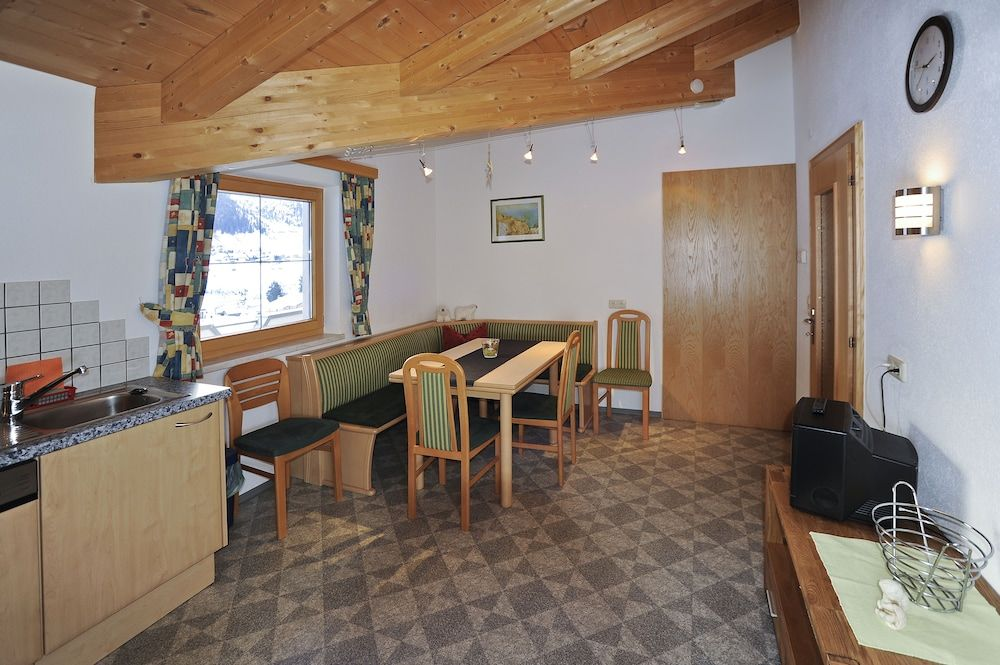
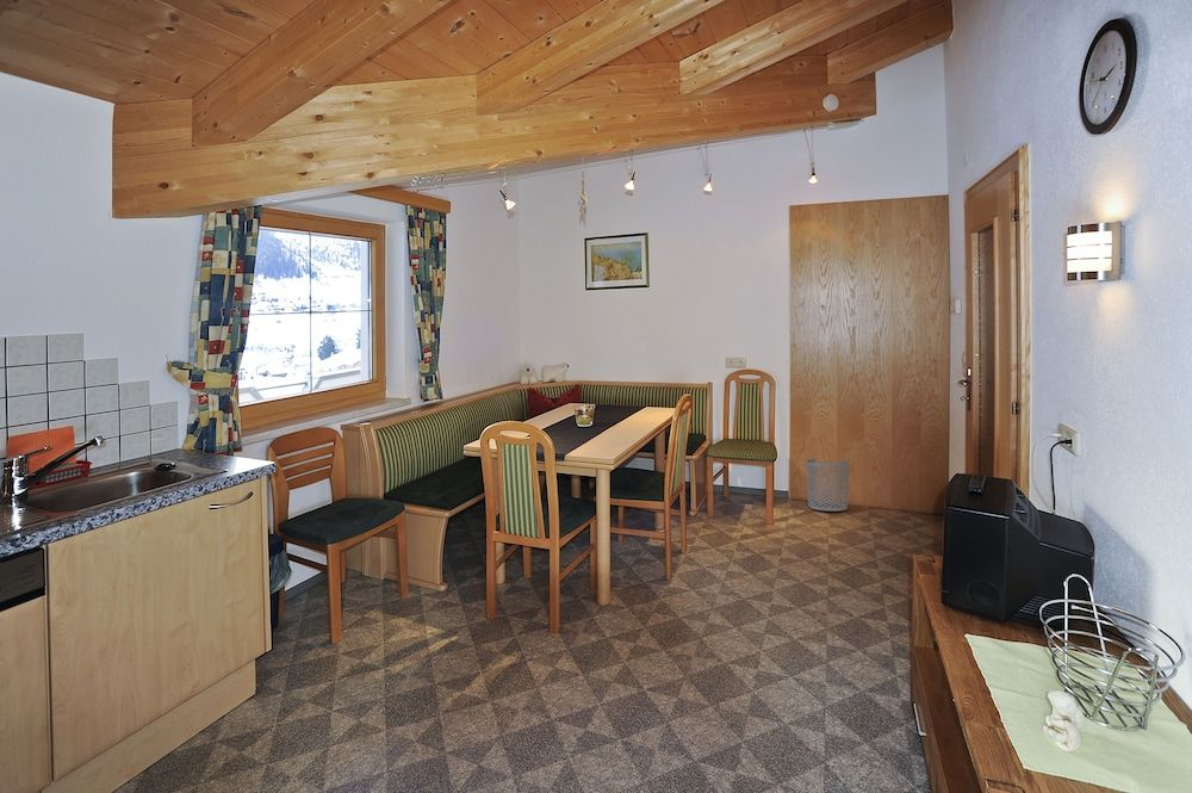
+ waste bin [805,458,850,513]
